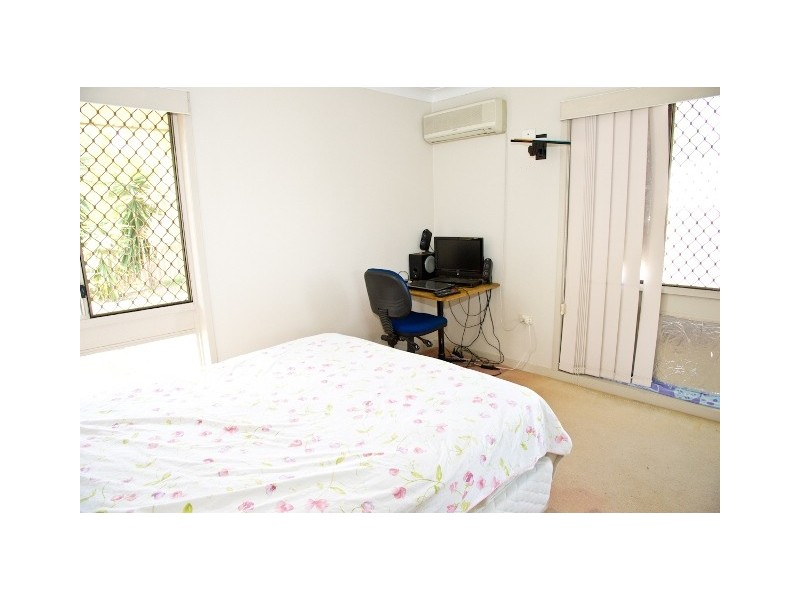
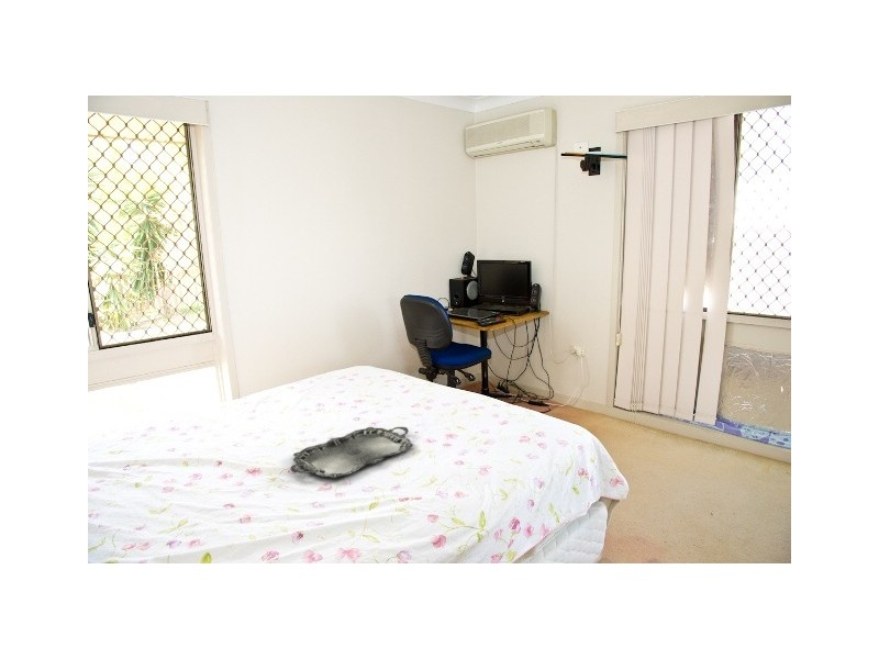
+ serving tray [289,426,414,479]
